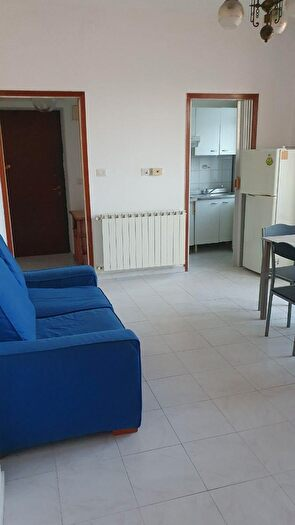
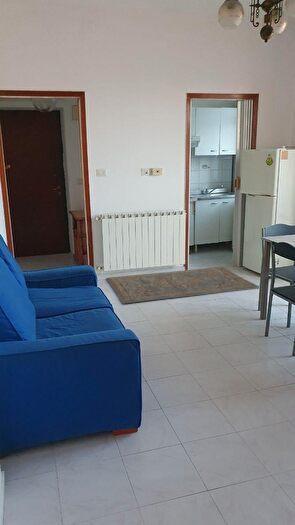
+ rug [105,266,260,305]
